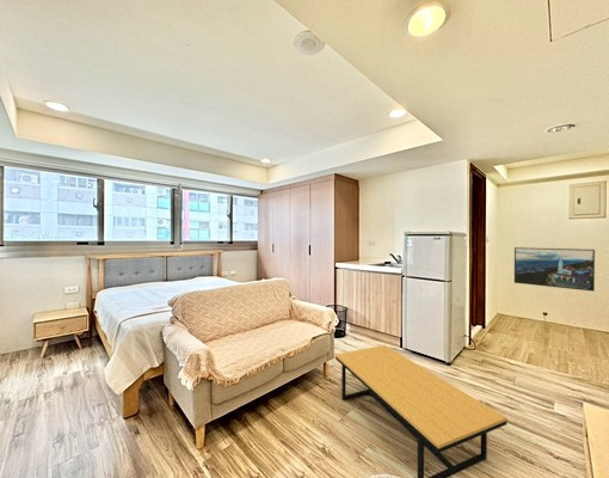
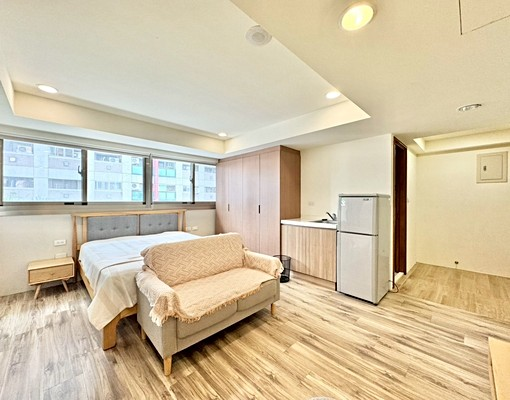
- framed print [513,246,596,293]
- coffee table [334,344,509,478]
